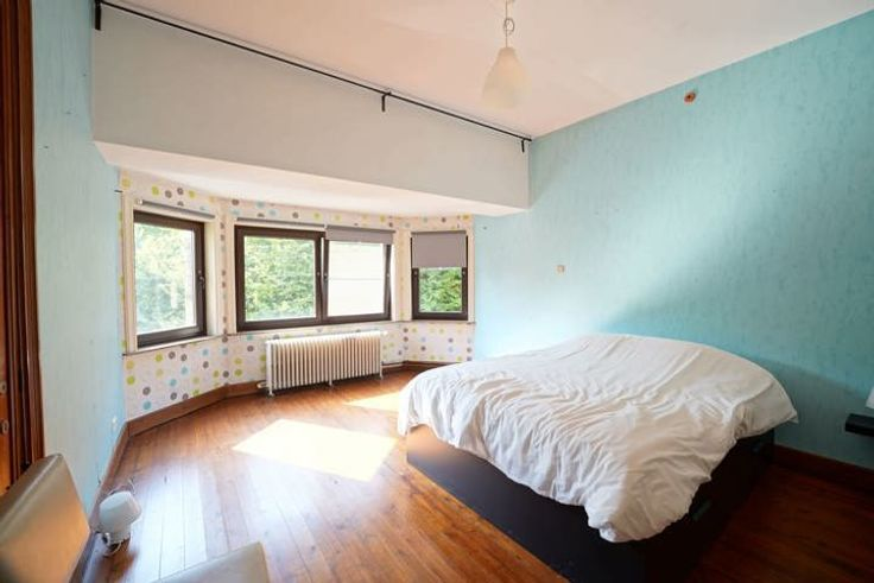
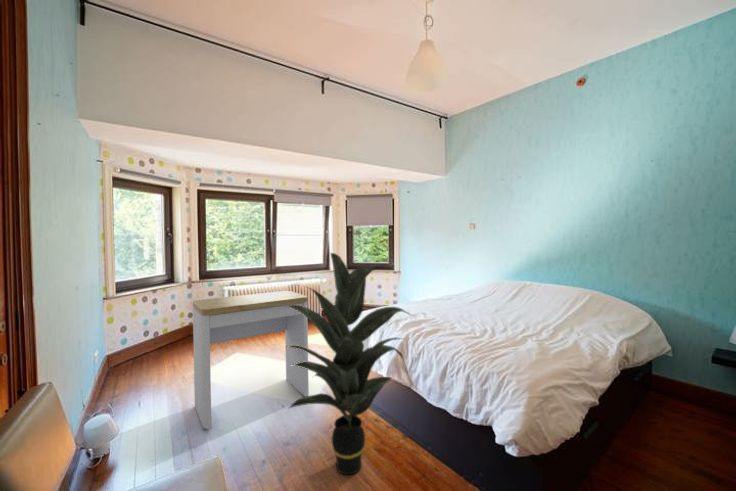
+ indoor plant [285,252,414,476]
+ desk [192,290,310,430]
